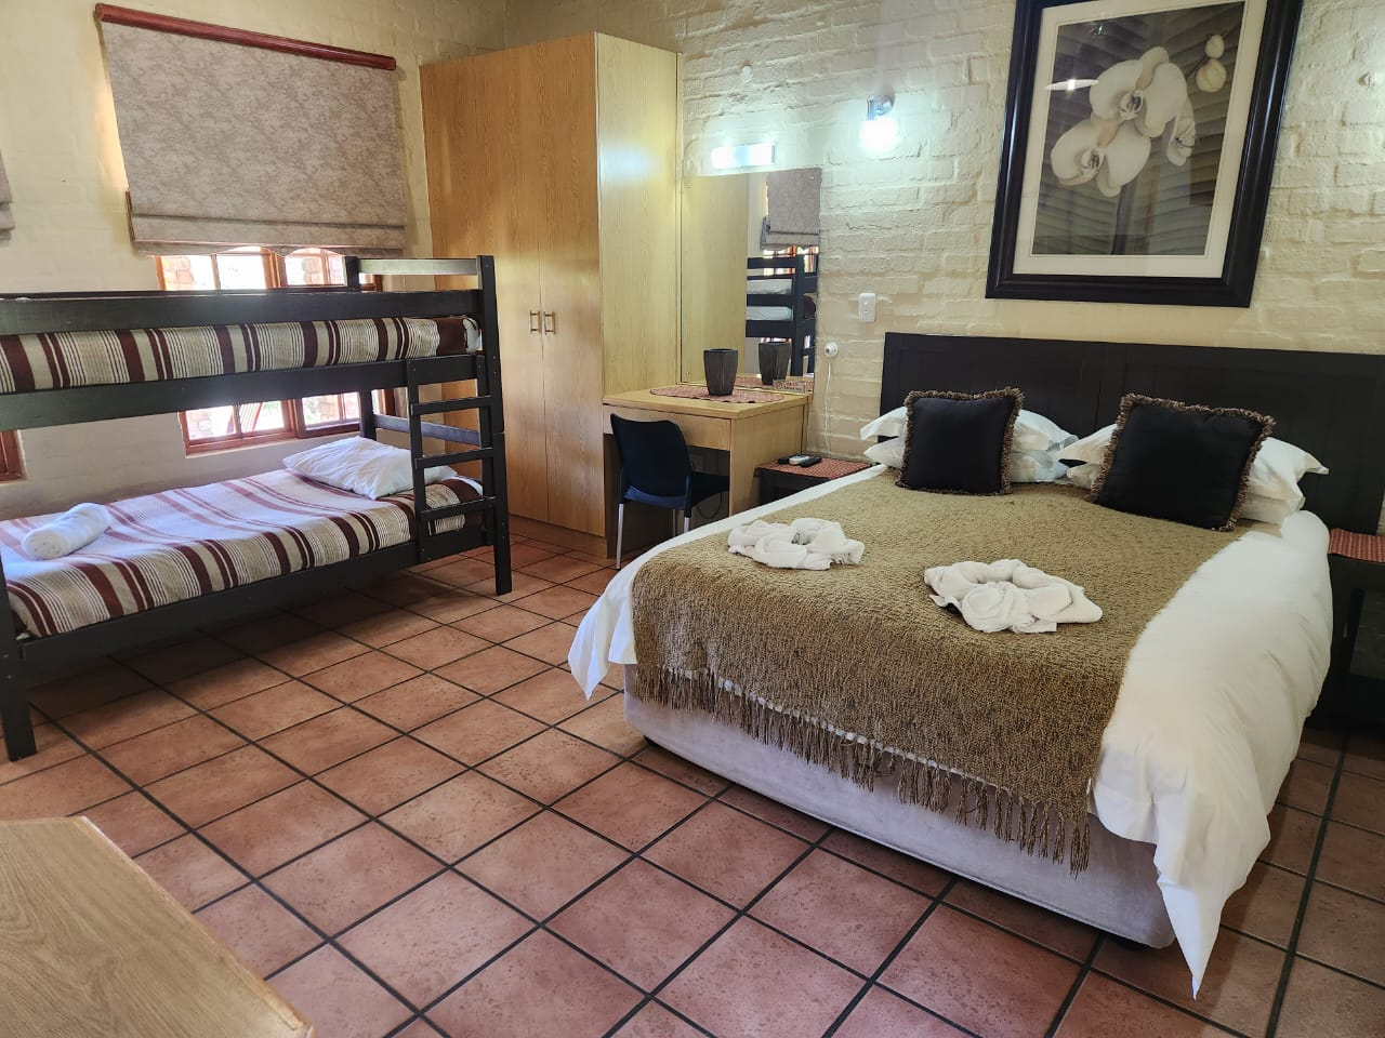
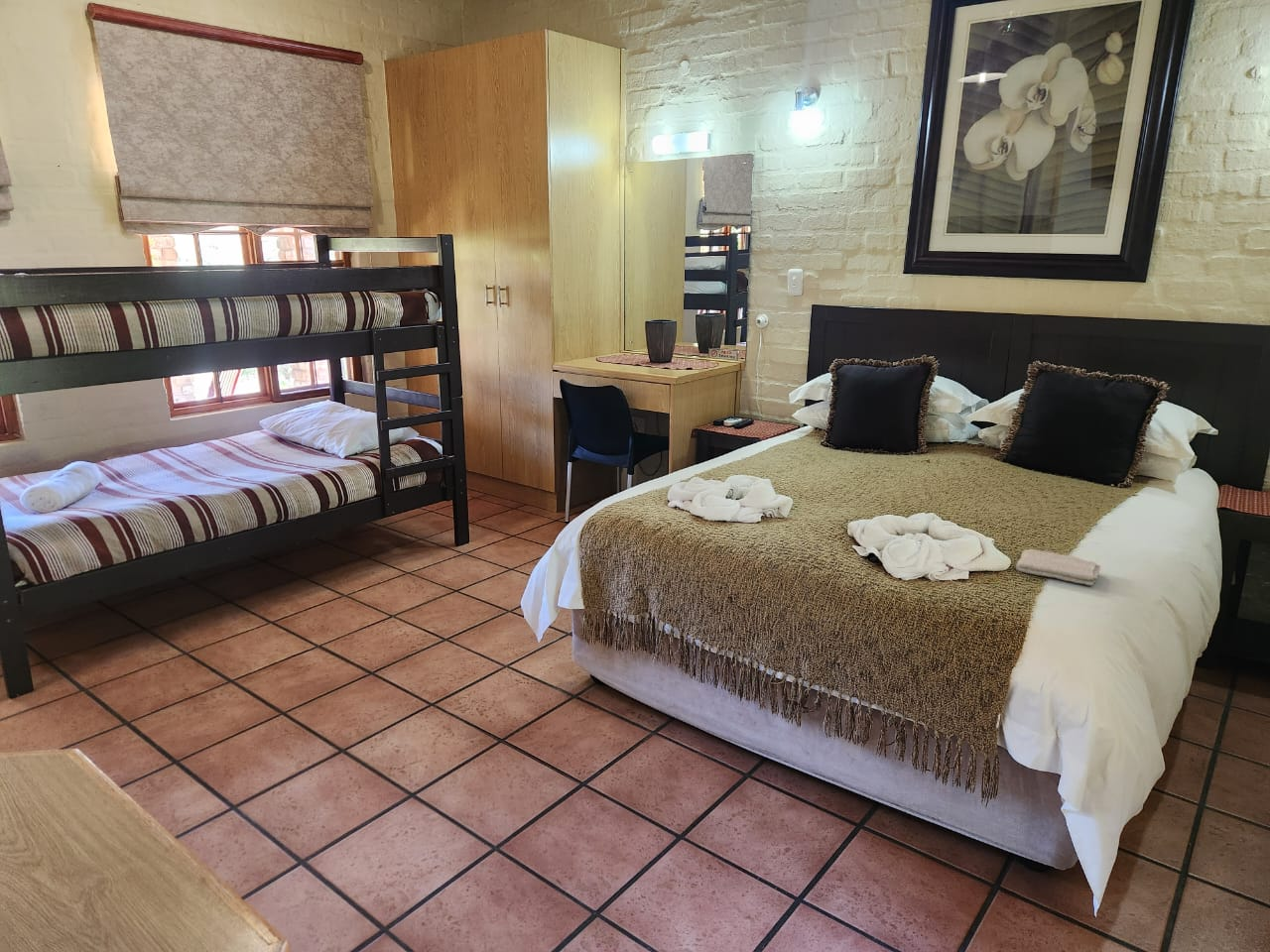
+ washcloth [1015,548,1101,587]
